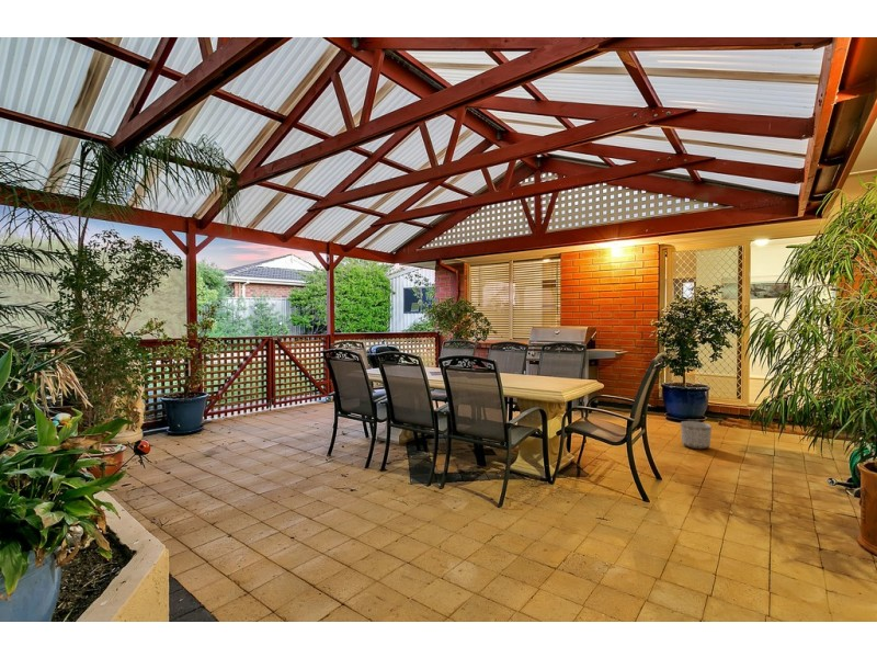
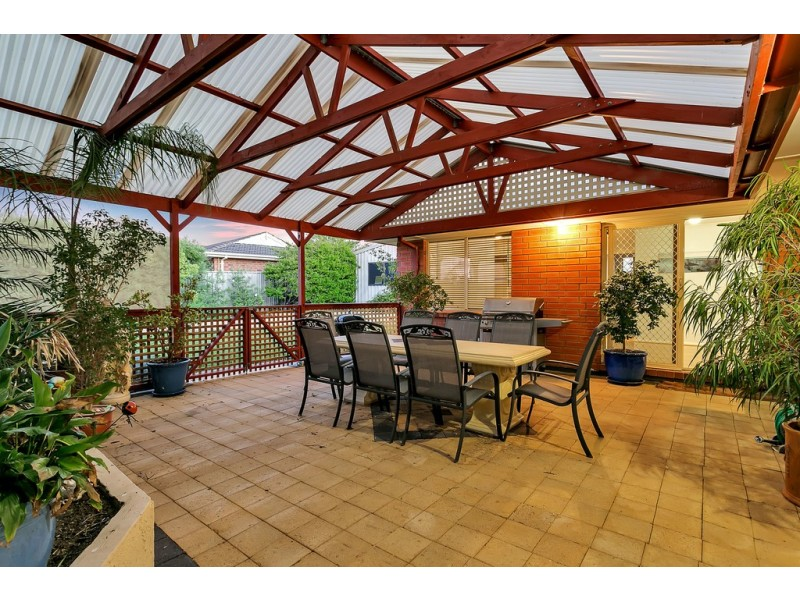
- planter [680,420,713,450]
